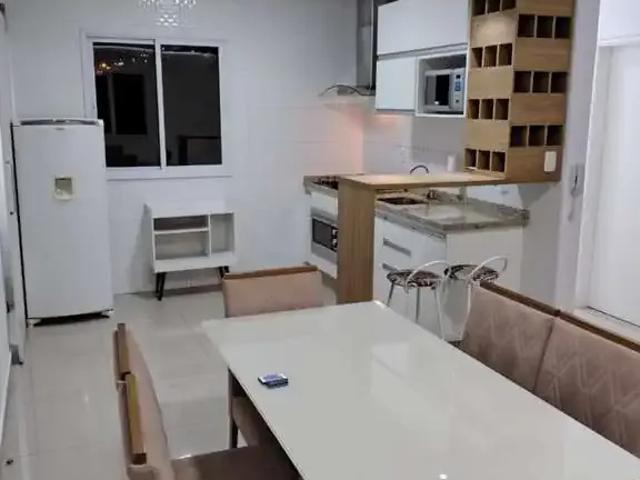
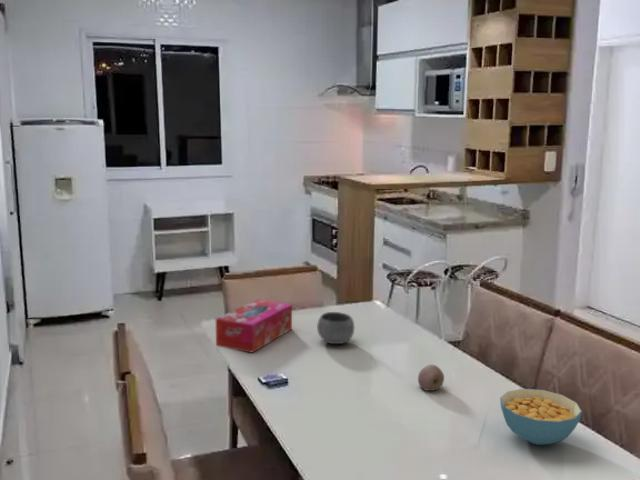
+ cereal bowl [499,388,583,446]
+ fruit [417,363,445,392]
+ bowl [316,311,355,345]
+ tissue box [215,298,293,354]
